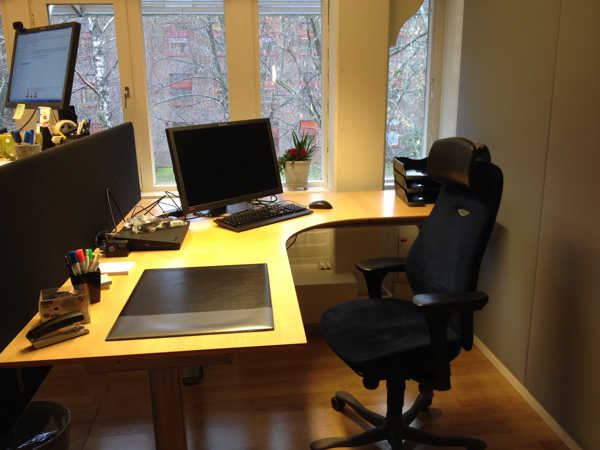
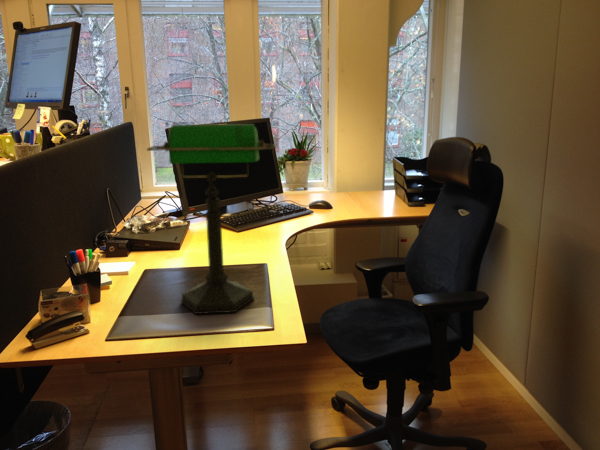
+ desk lamp [146,123,277,315]
